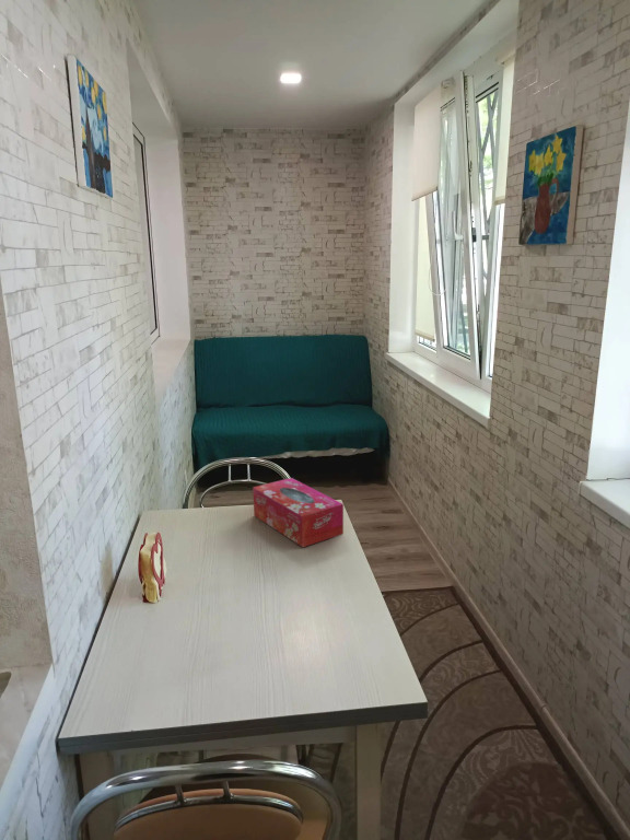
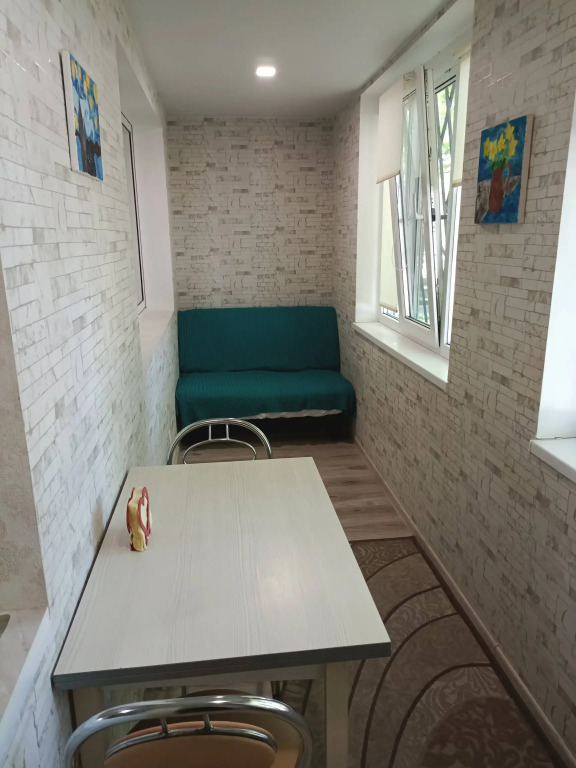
- tissue box [252,477,345,548]
